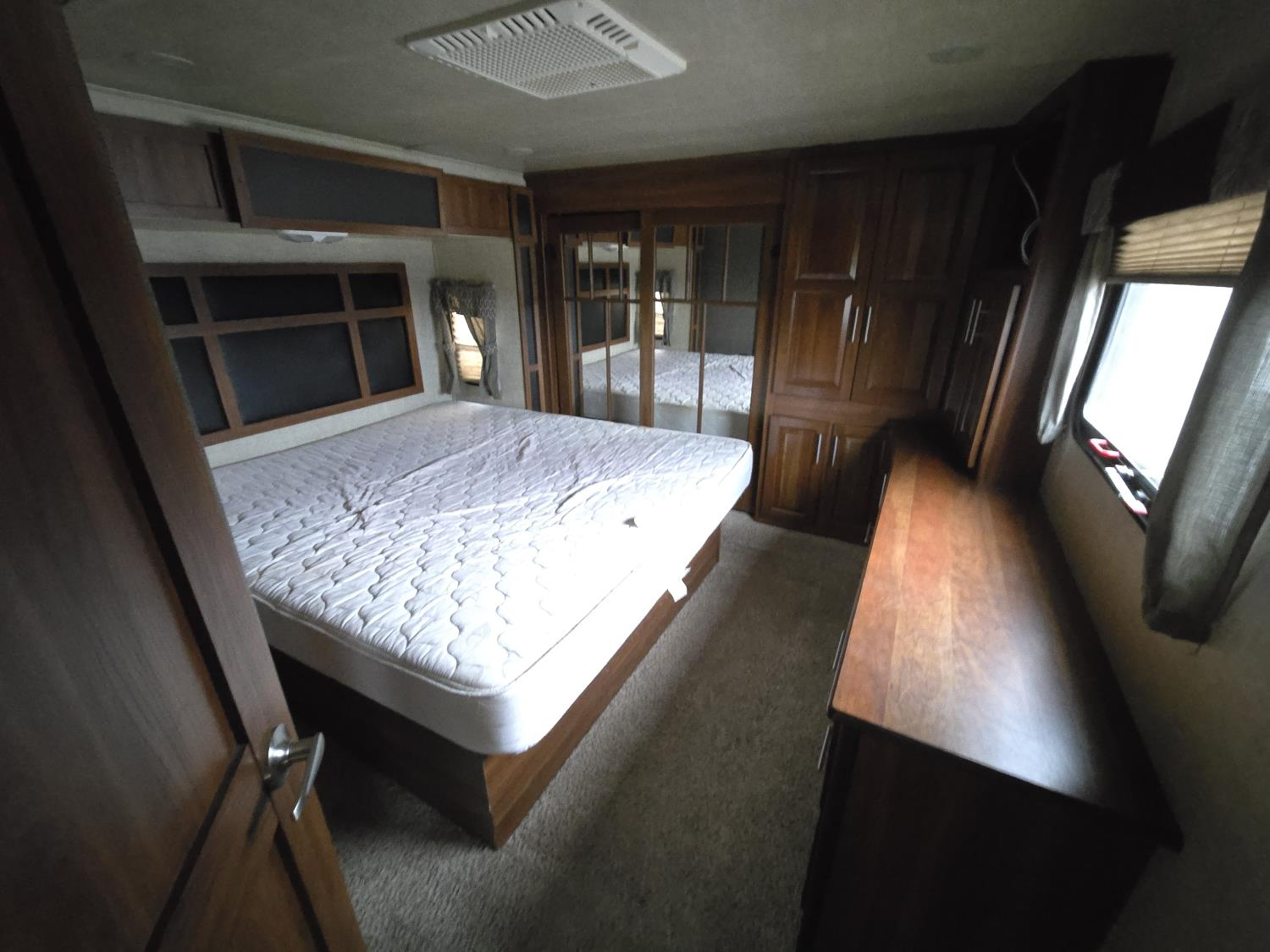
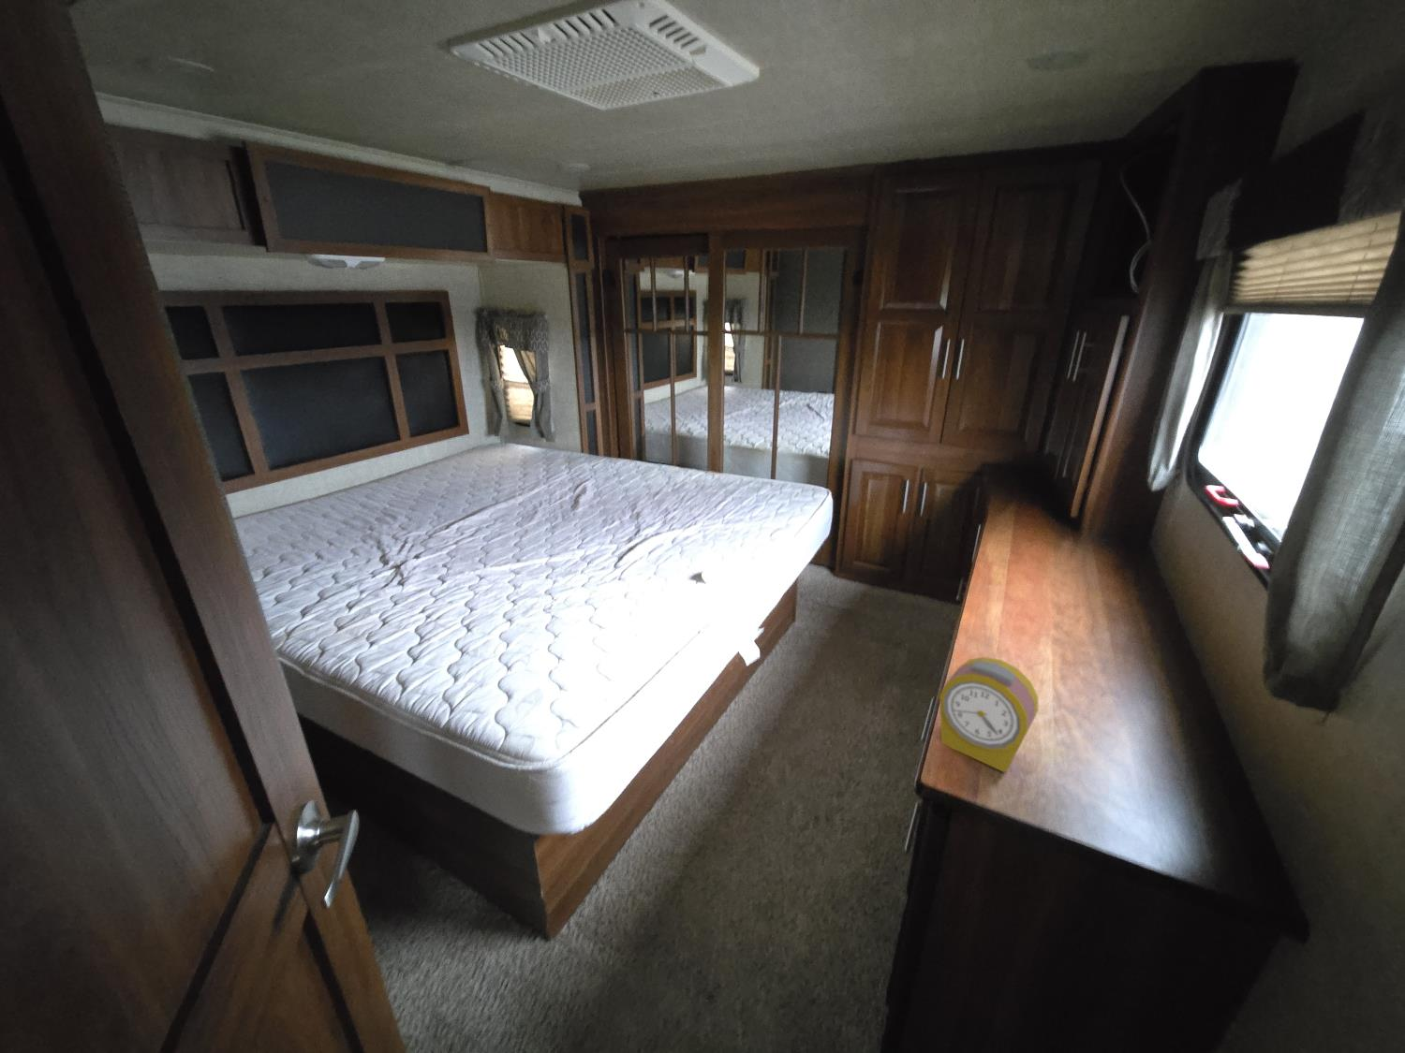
+ alarm clock [938,656,1039,774]
